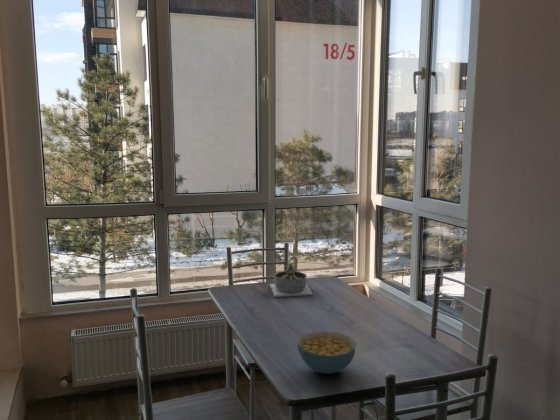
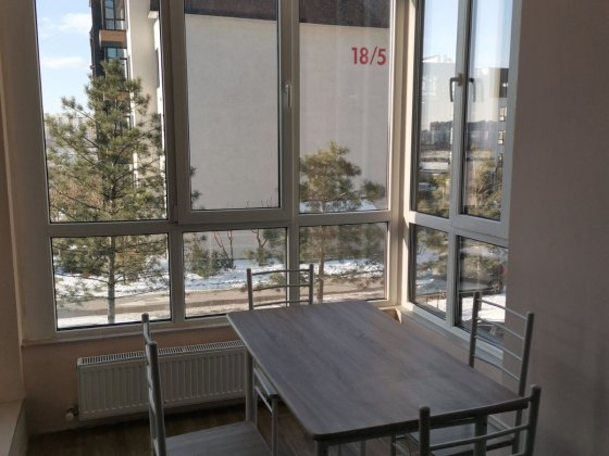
- cereal bowl [297,330,357,375]
- succulent planter [269,262,314,298]
